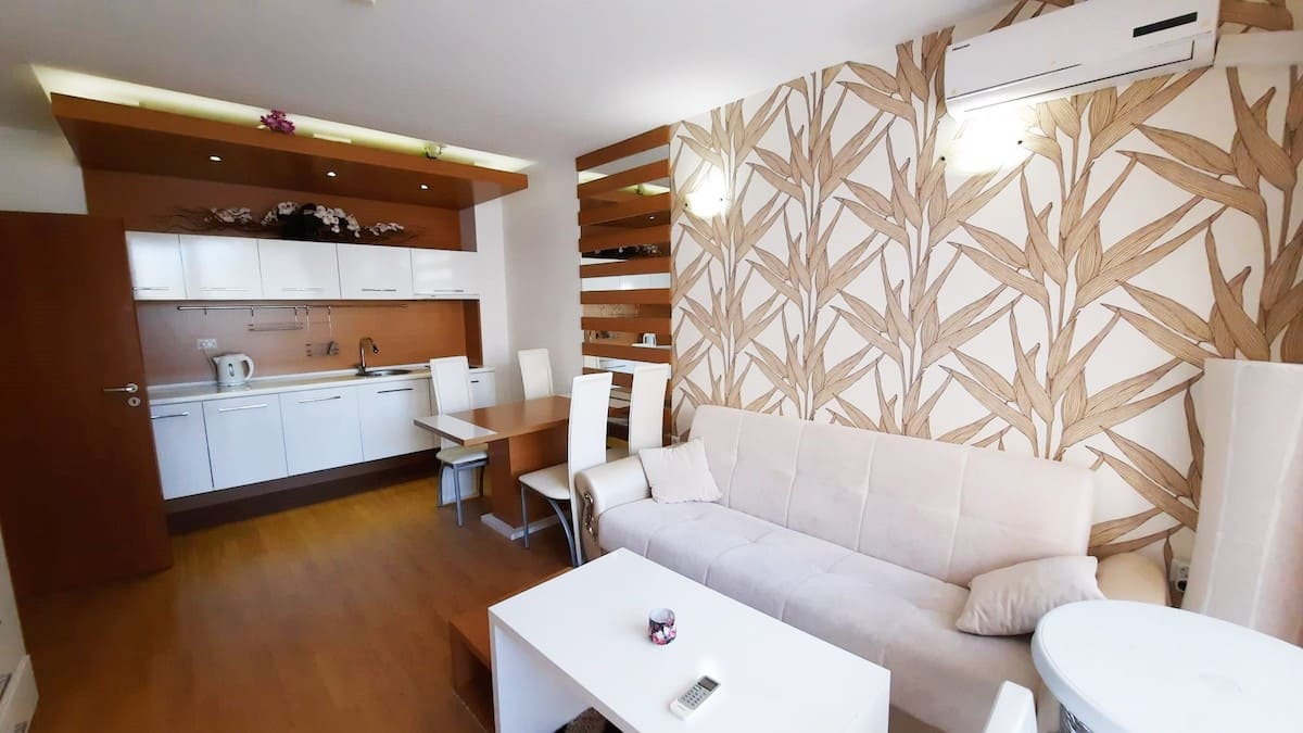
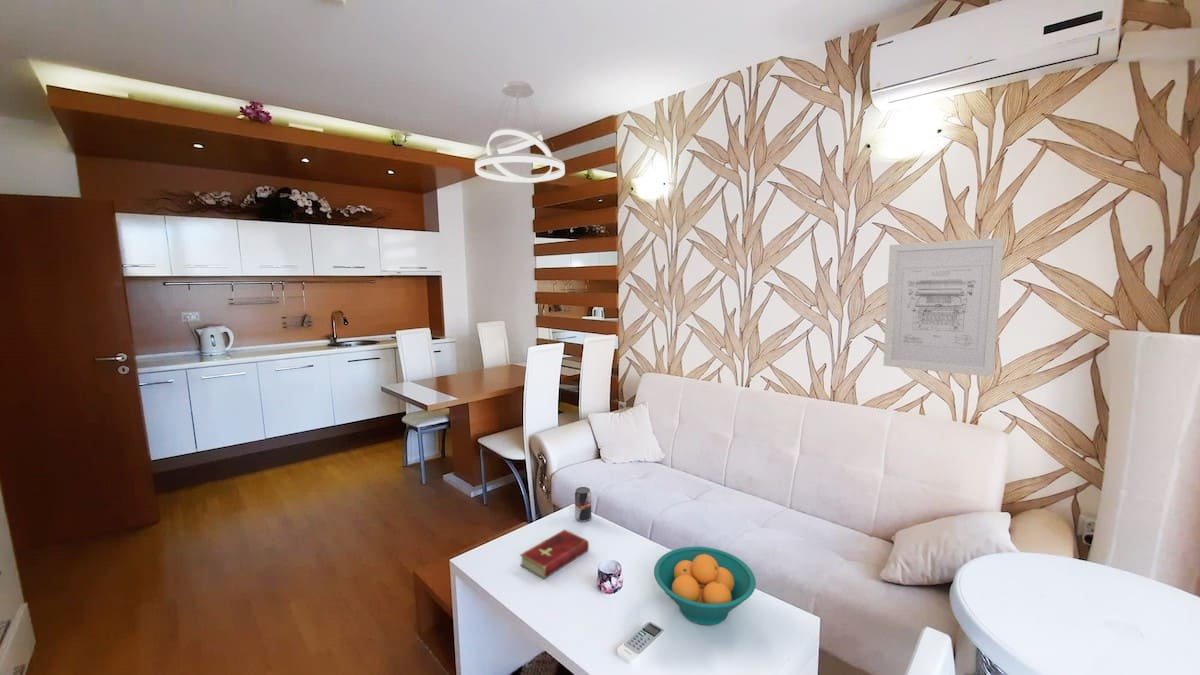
+ pendant light [474,80,566,184]
+ beverage can [574,486,592,522]
+ wall art [882,237,1005,378]
+ hardcover book [519,529,590,580]
+ fruit bowl [653,546,757,626]
